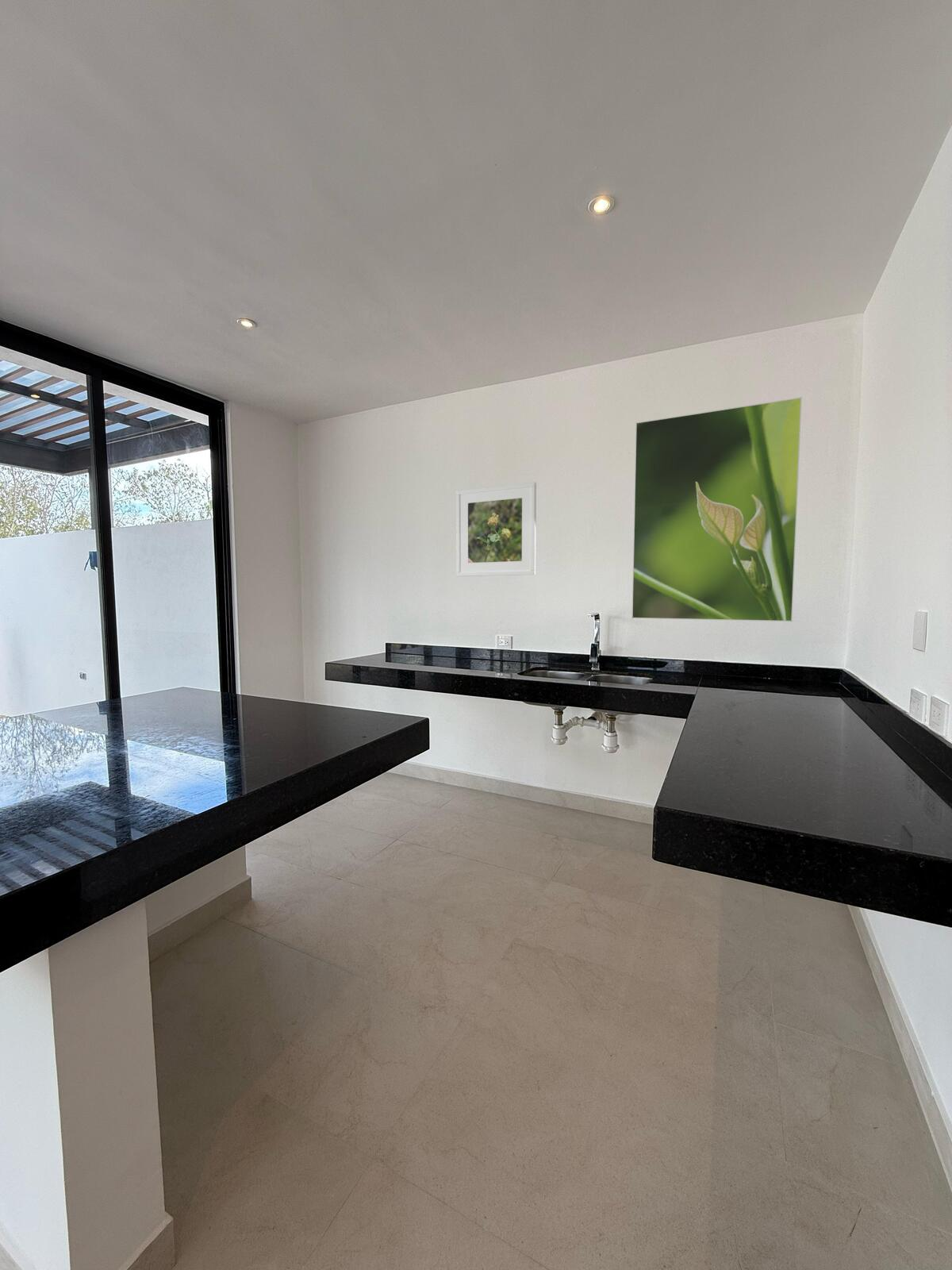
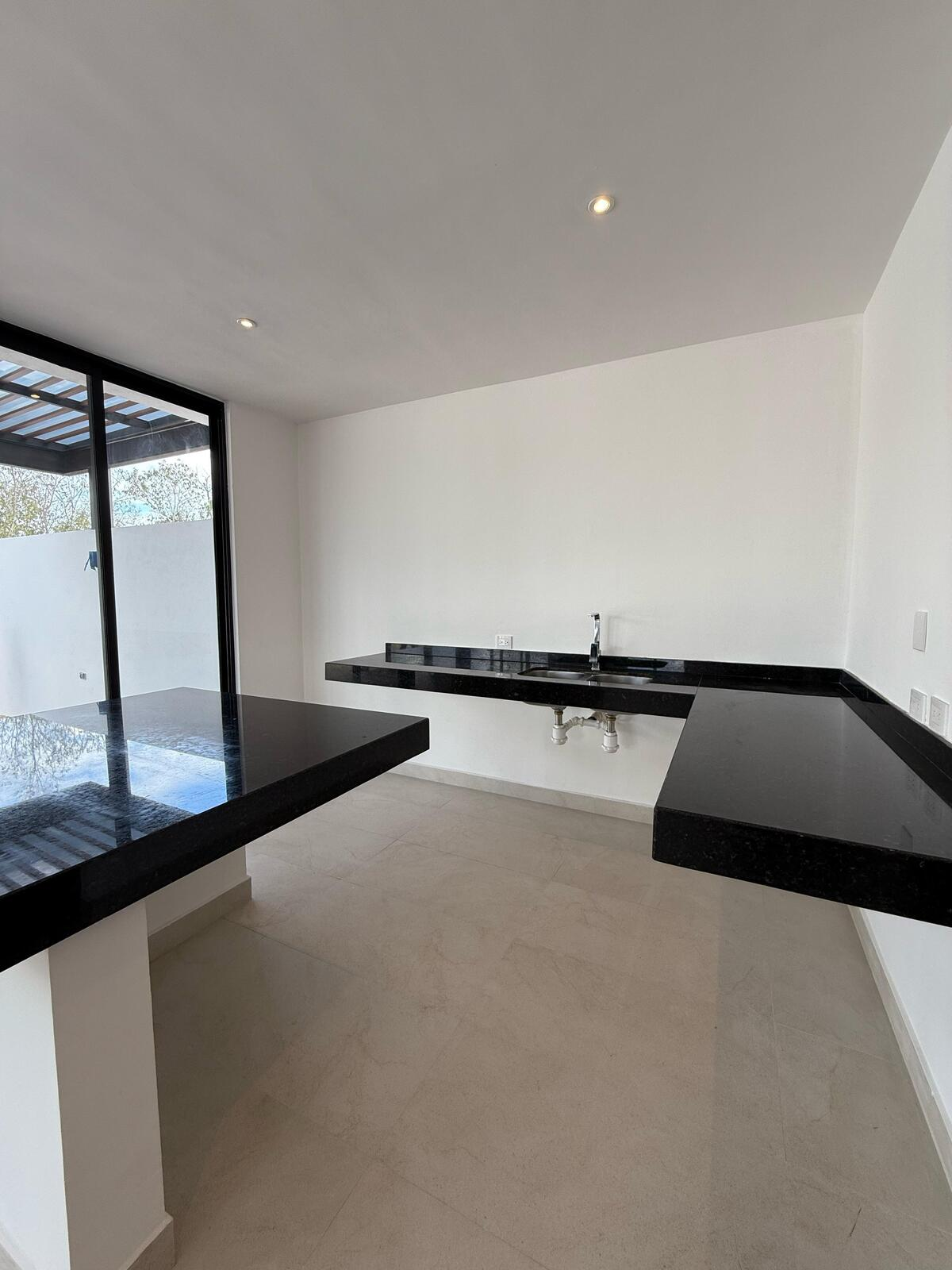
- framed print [455,481,537,577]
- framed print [631,396,803,622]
